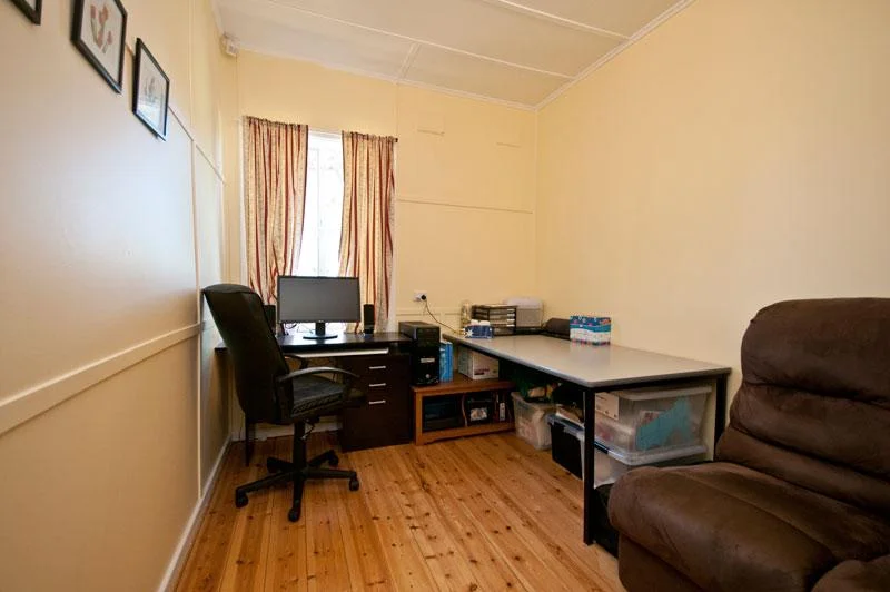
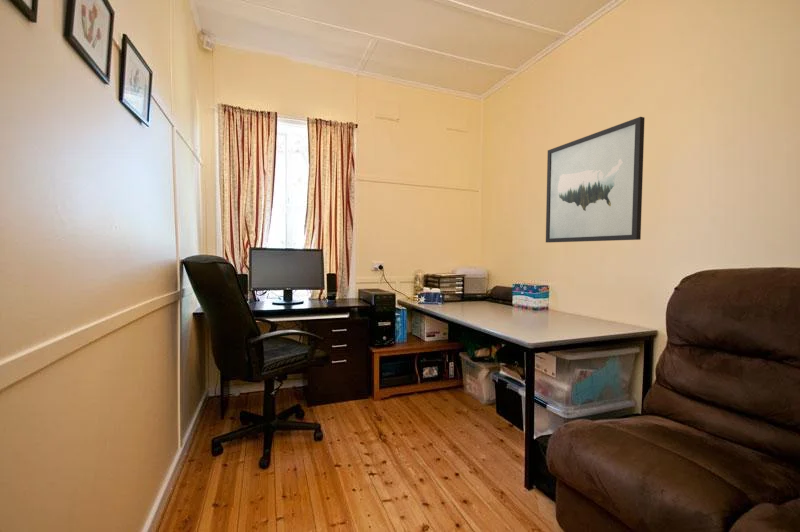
+ wall art [545,116,646,243]
